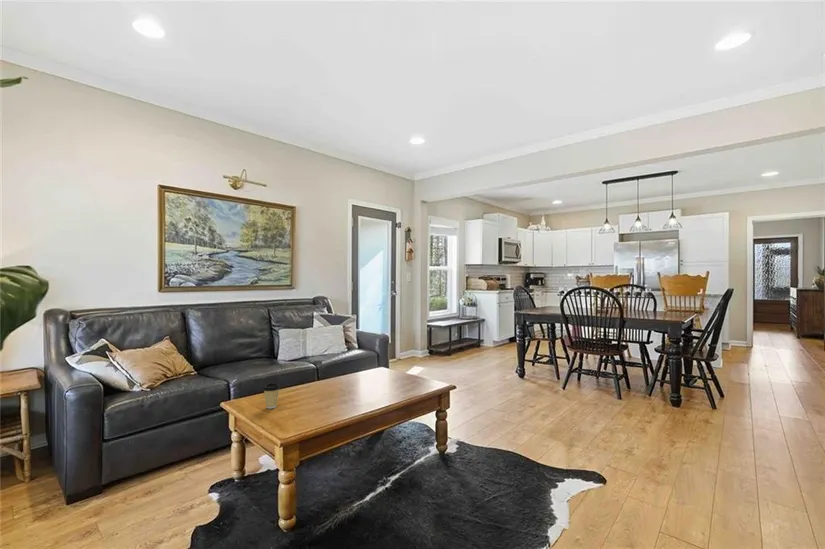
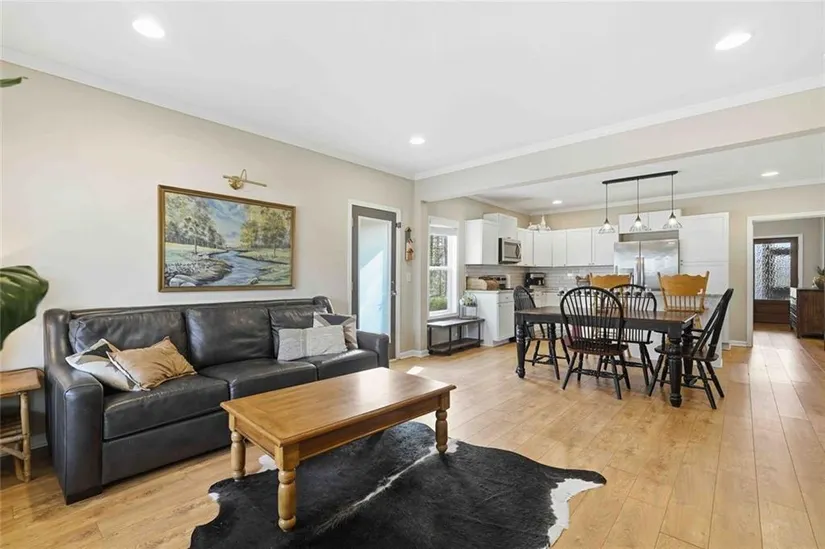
- coffee cup [262,382,281,409]
